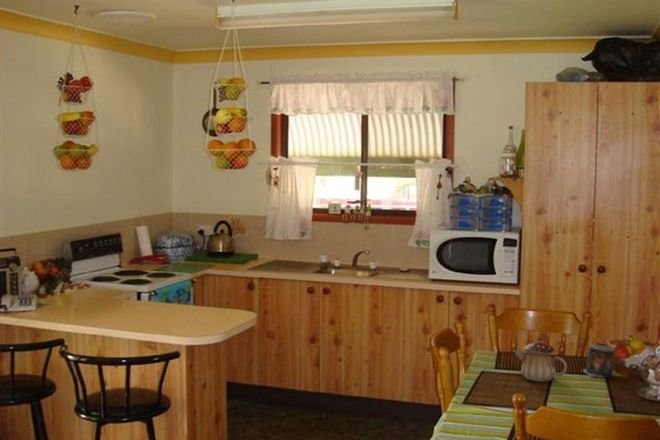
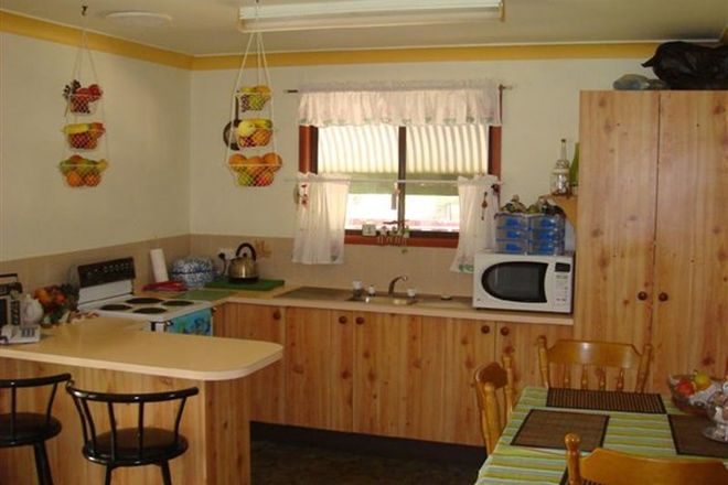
- teapot [514,336,568,383]
- candle [582,342,616,378]
